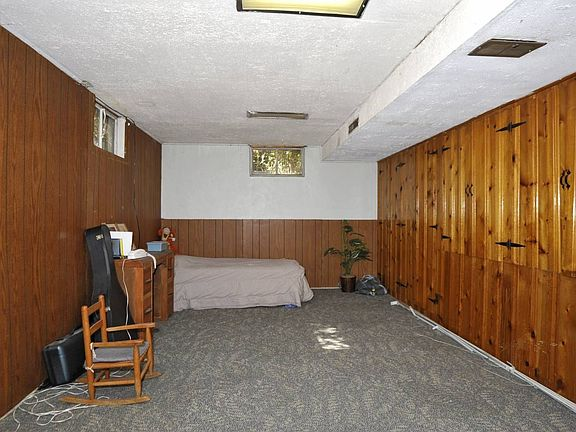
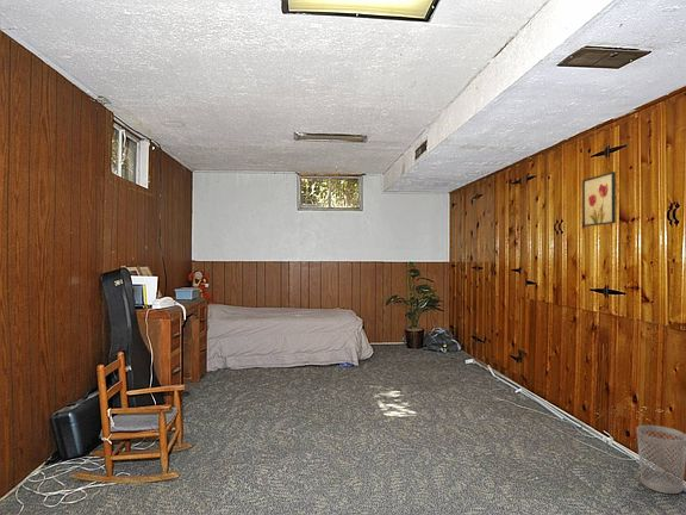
+ wall art [581,170,617,228]
+ wastebasket [635,424,686,495]
